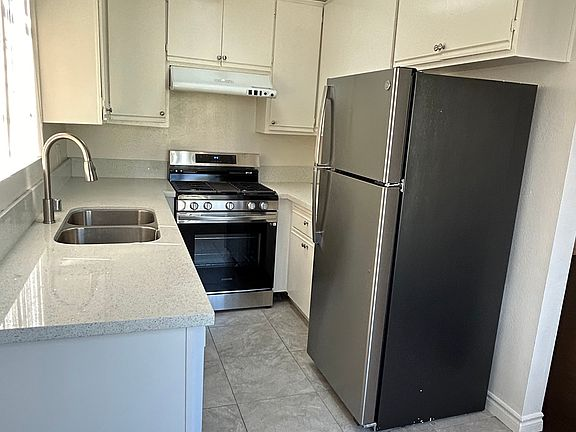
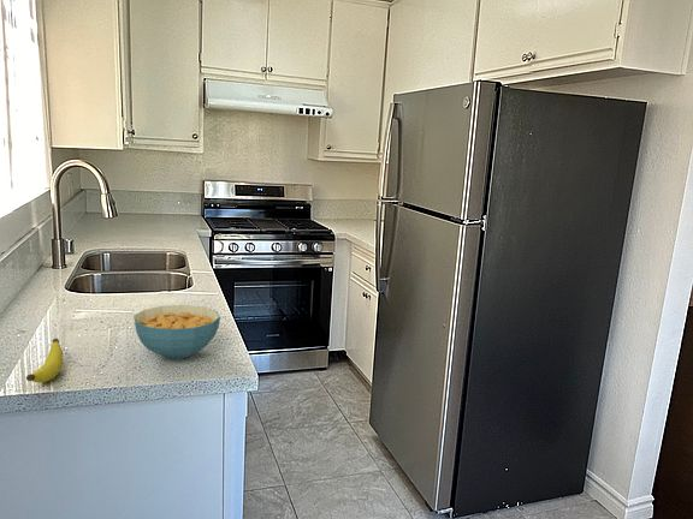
+ banana [25,338,64,384]
+ cereal bowl [132,304,221,360]
